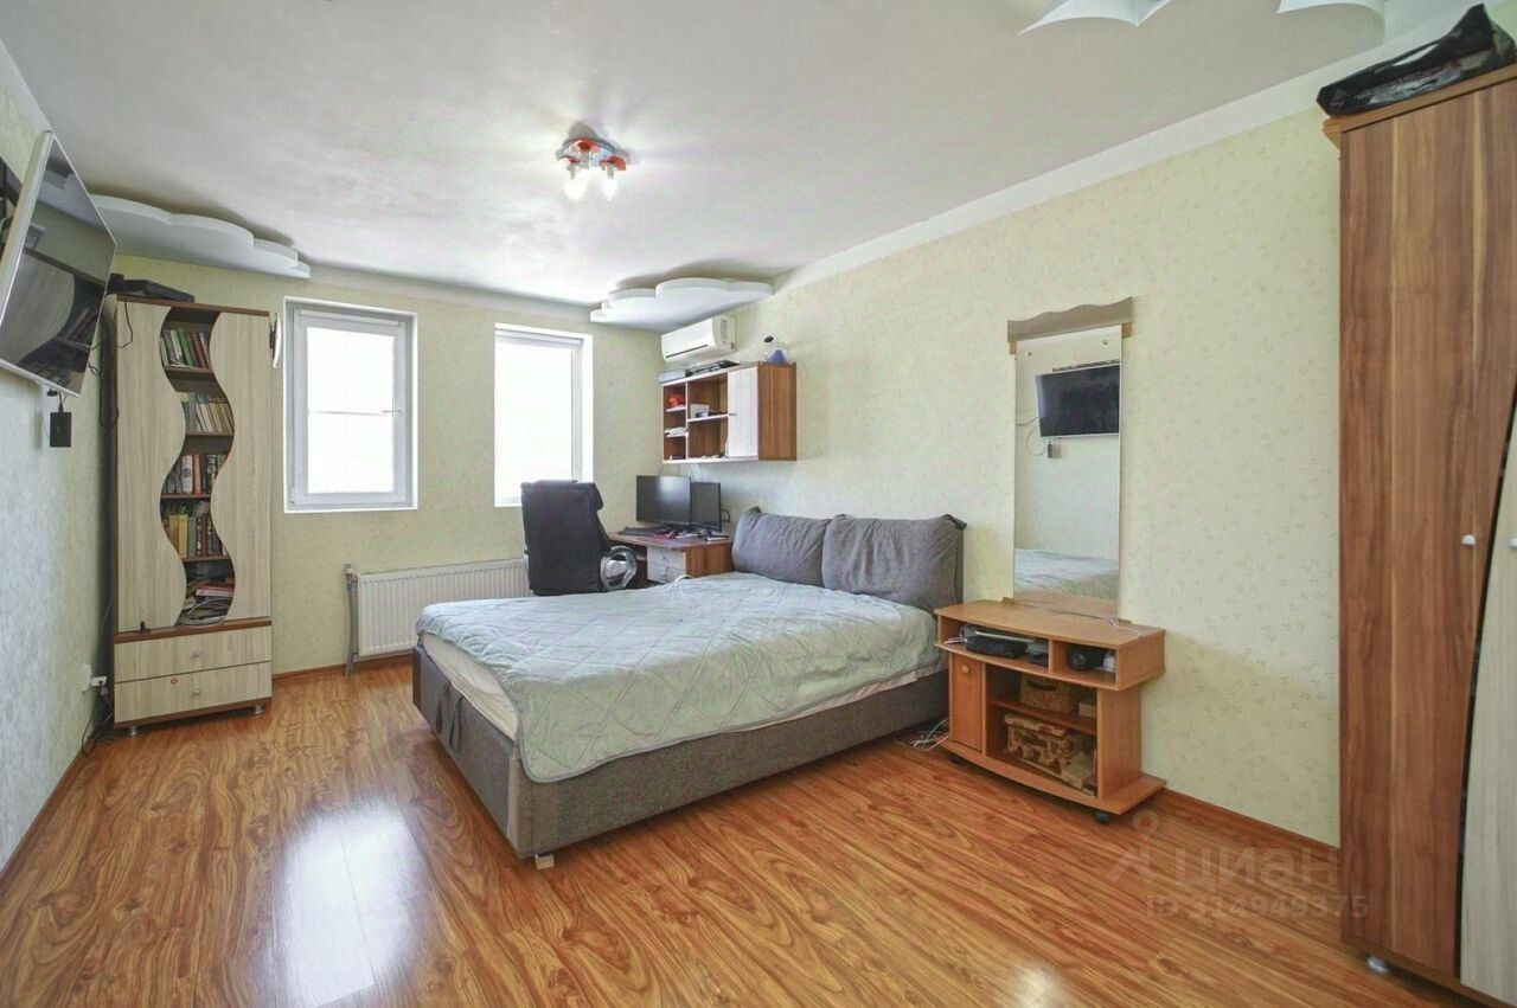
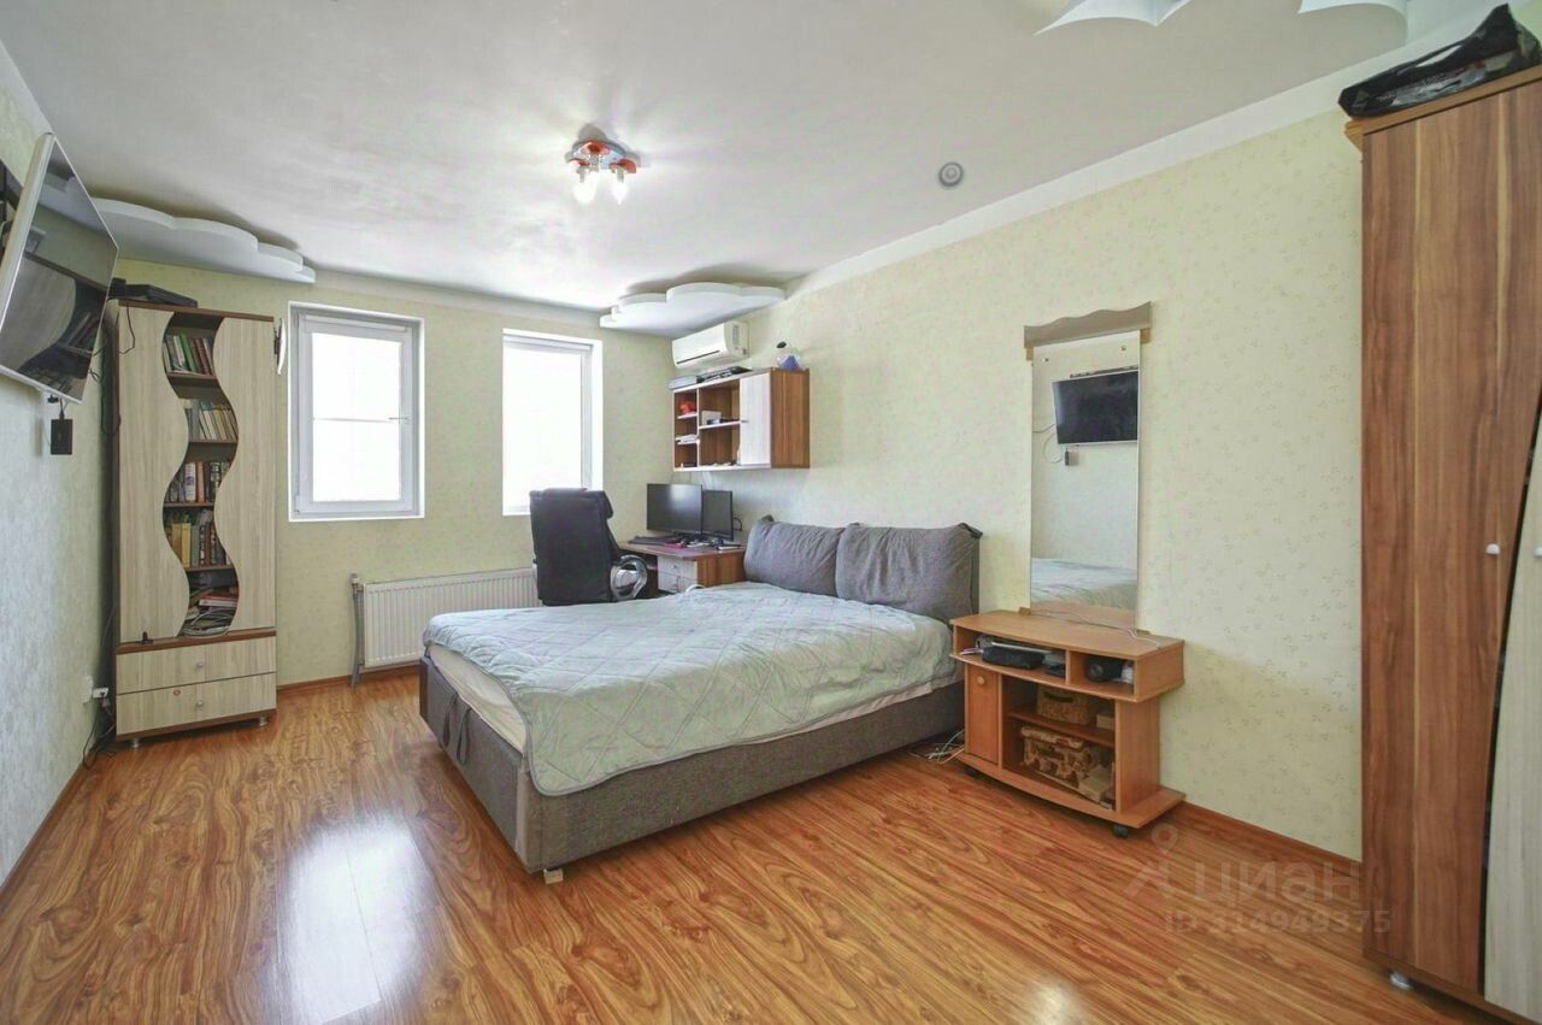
+ smoke detector [935,159,967,192]
